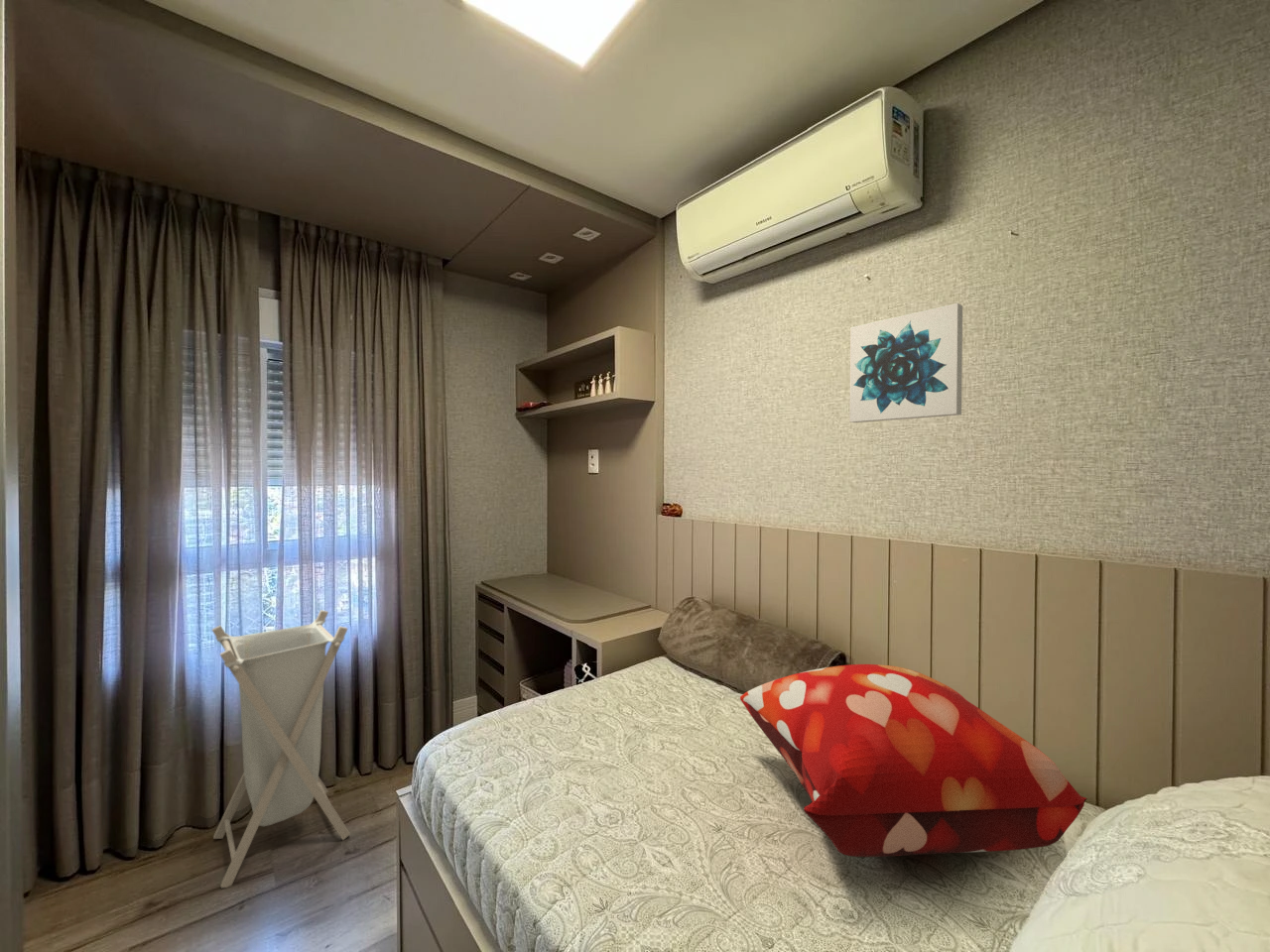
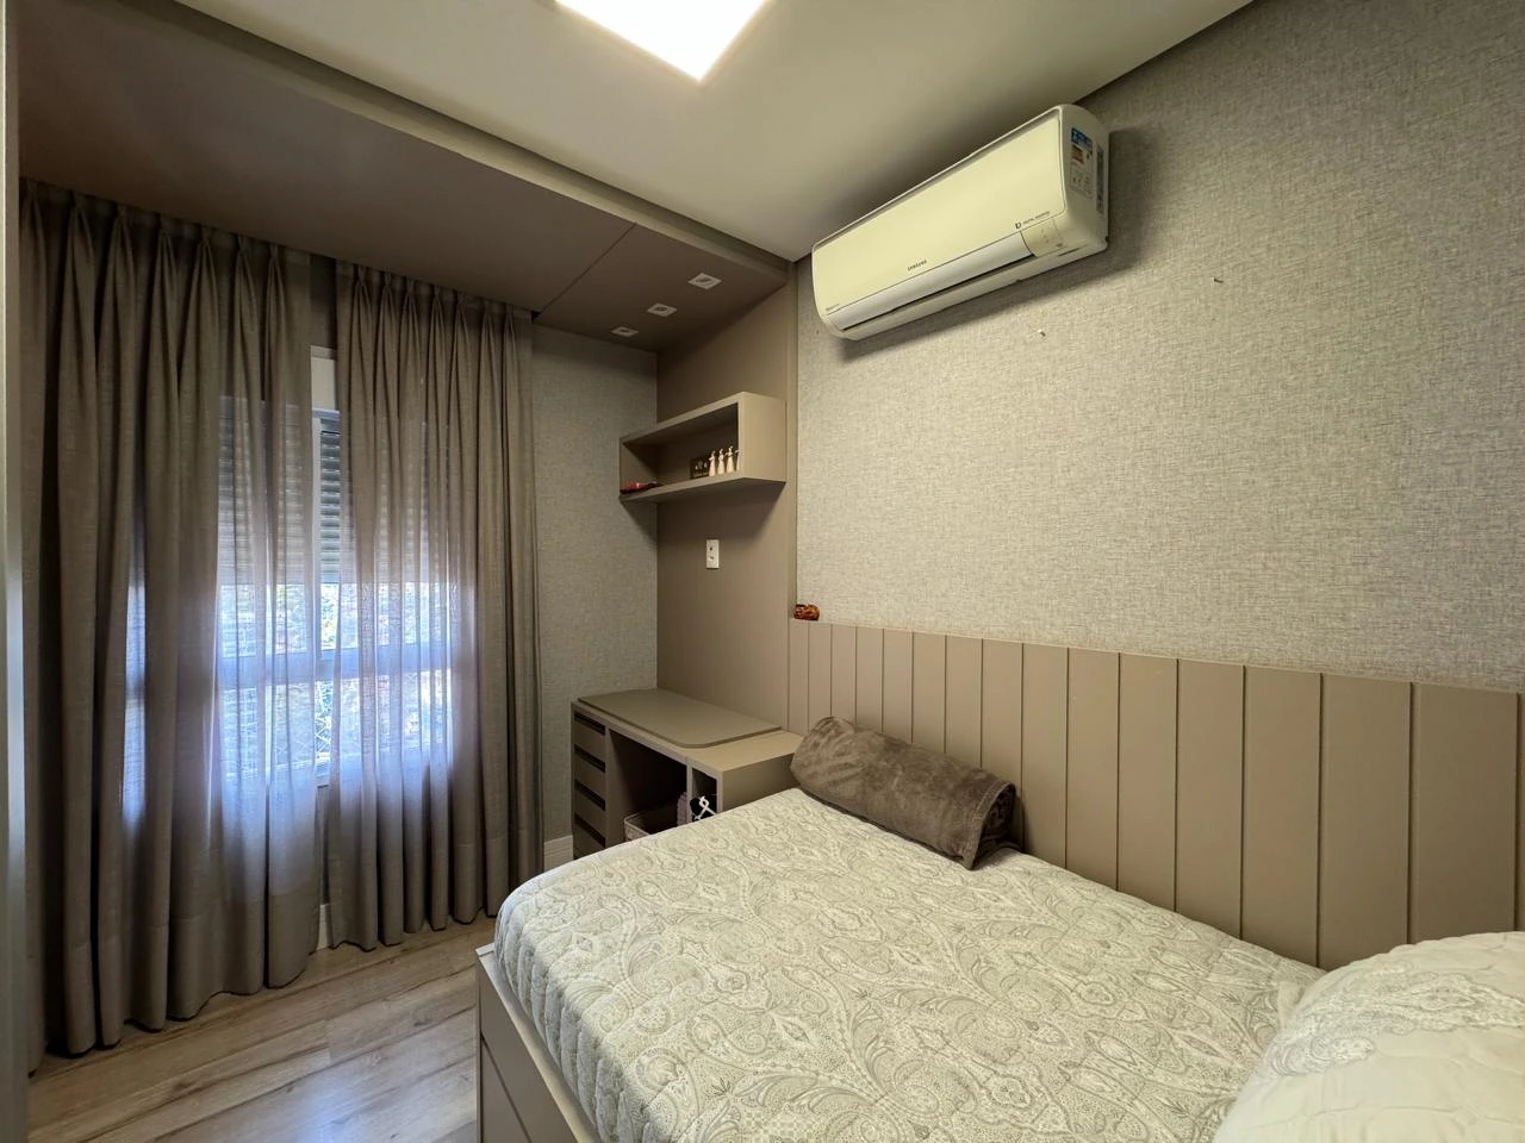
- laundry hamper [211,609,351,889]
- wall art [849,302,963,423]
- decorative pillow [739,663,1088,858]
